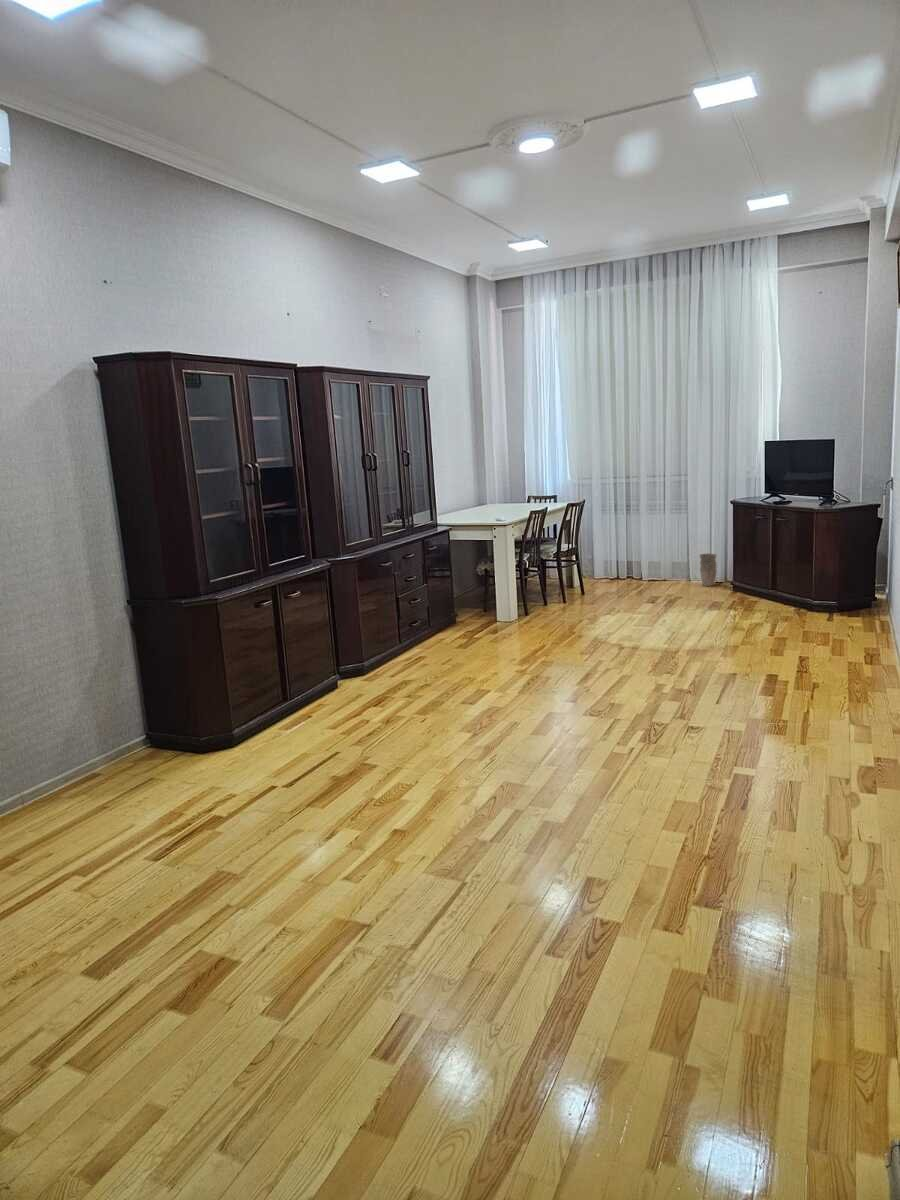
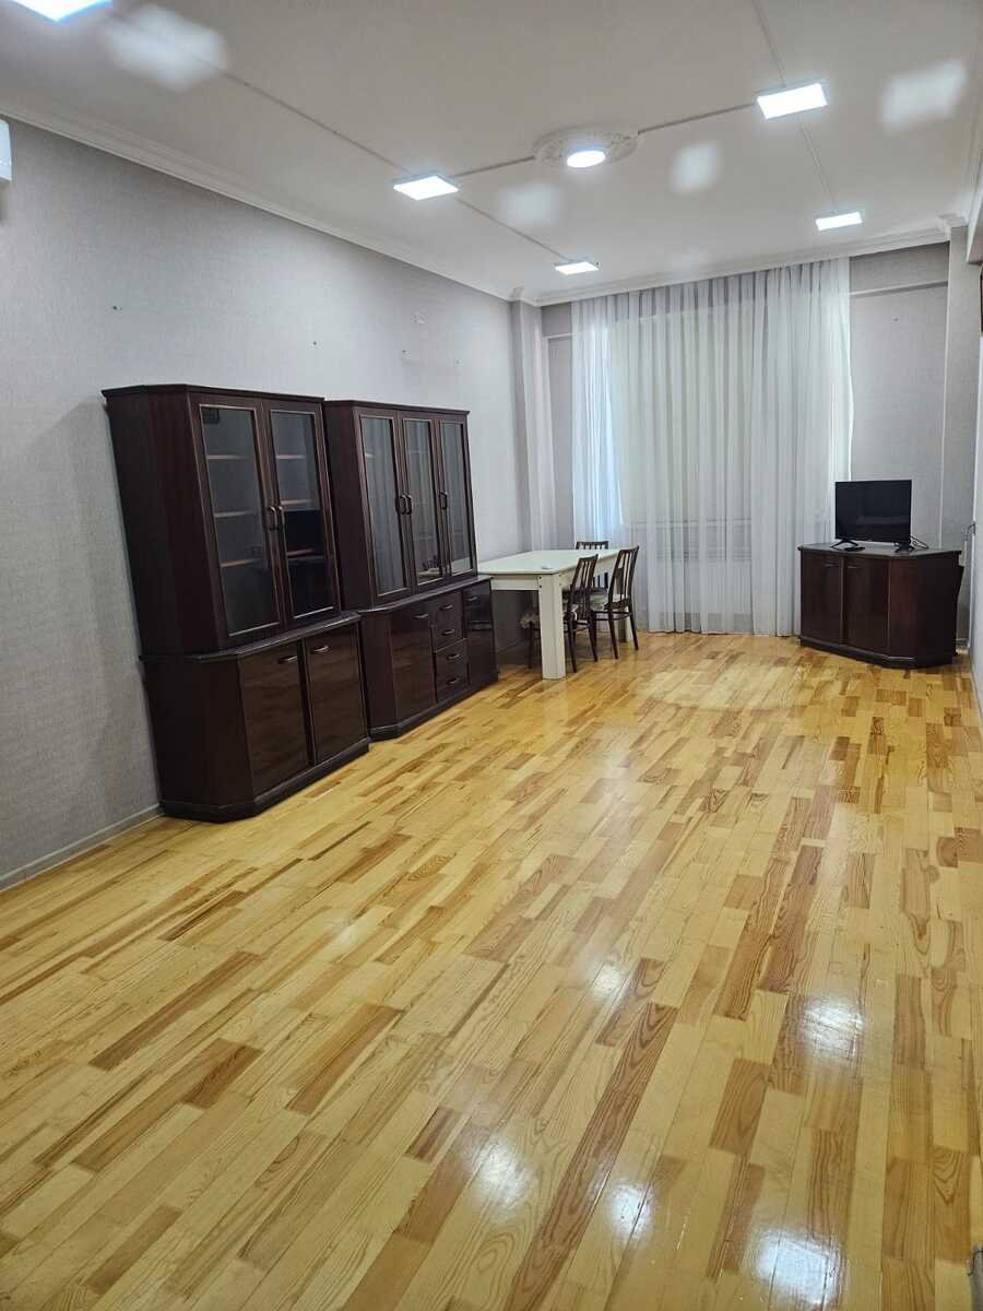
- vase [698,552,718,587]
